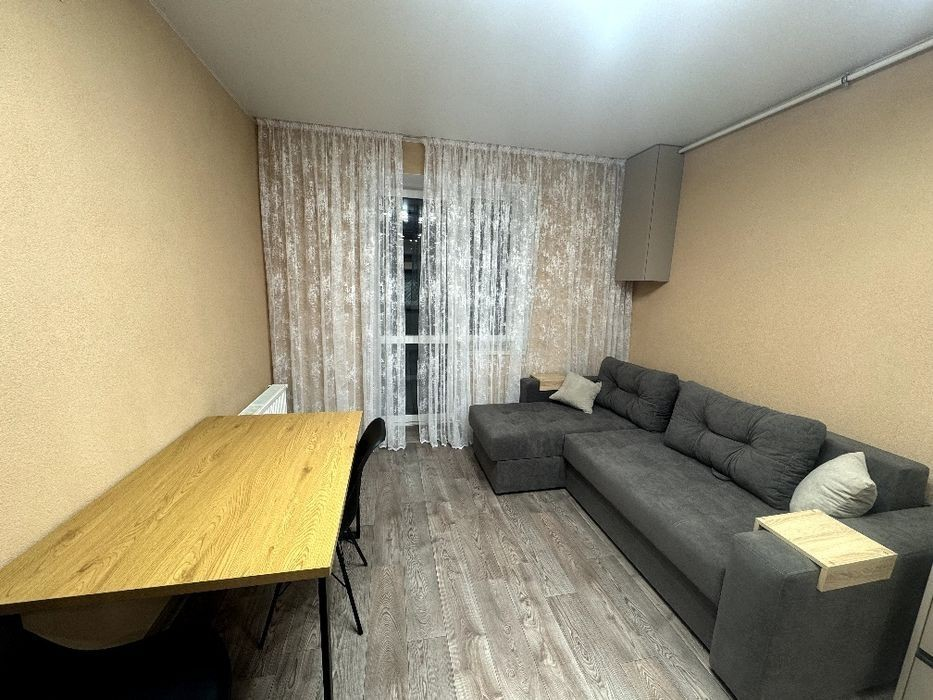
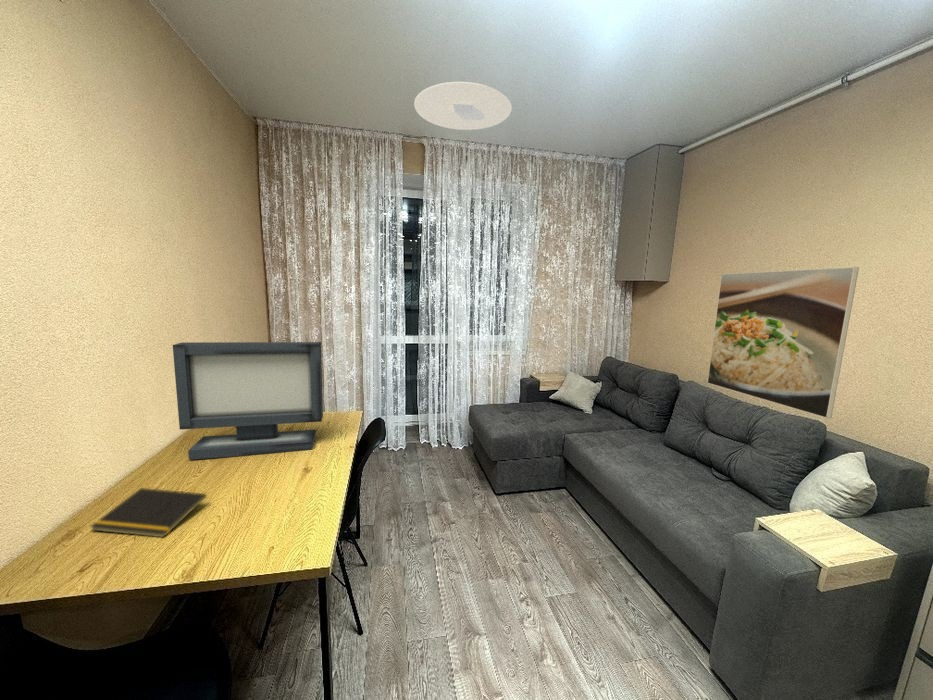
+ monitor [172,341,324,461]
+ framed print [706,266,860,419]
+ ceiling light [413,81,513,131]
+ notepad [89,487,208,538]
